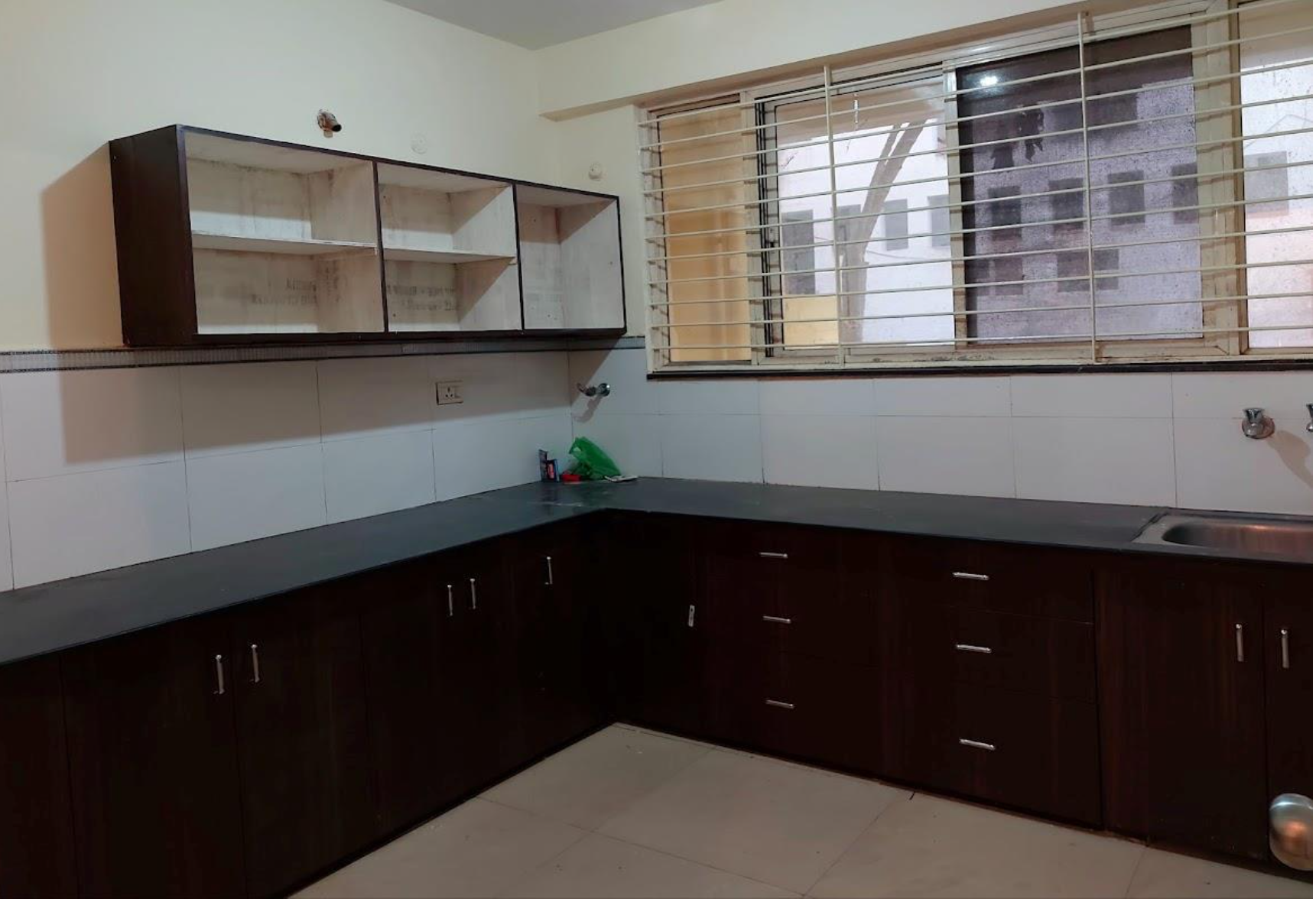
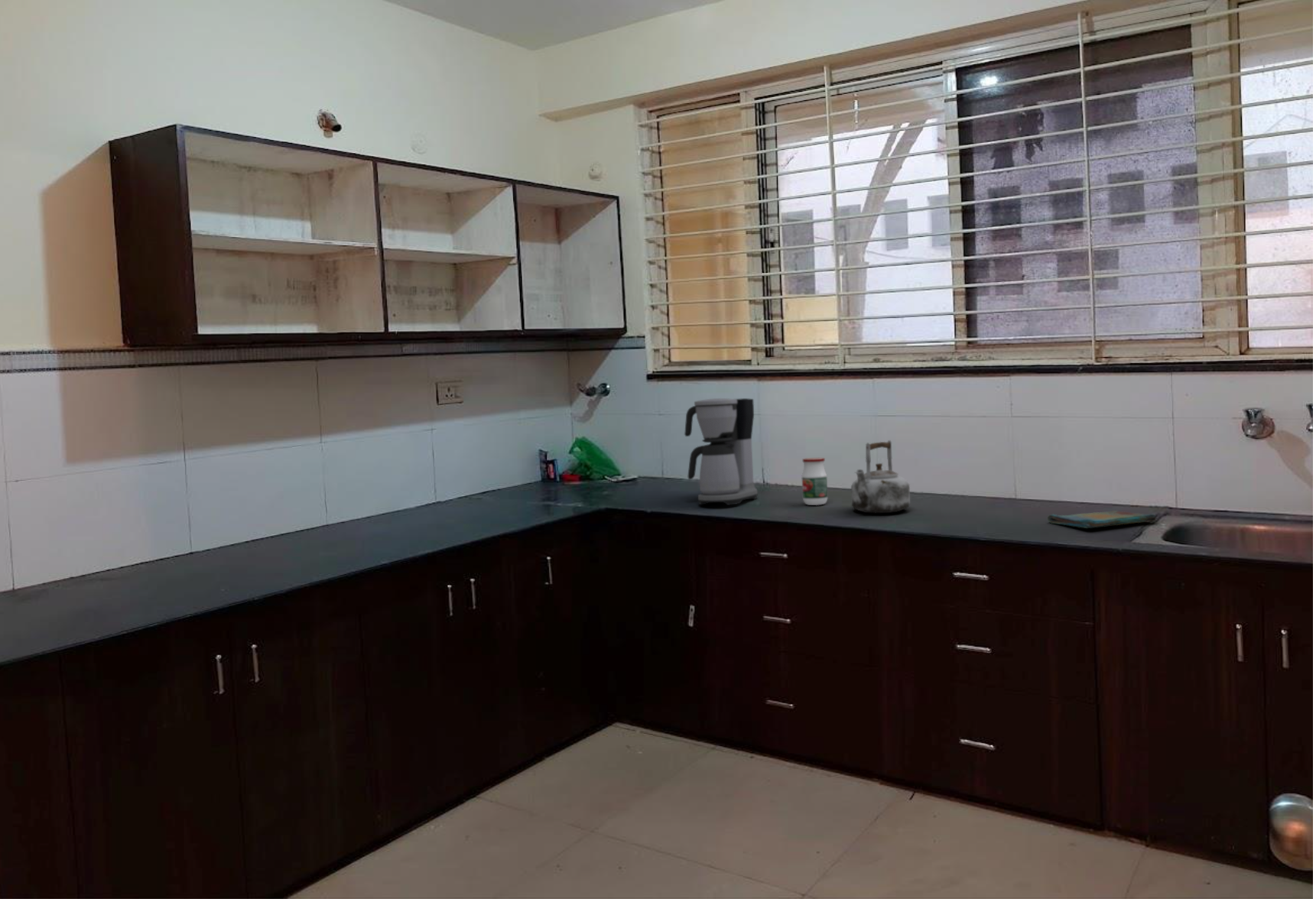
+ dish towel [1047,510,1156,529]
+ jar [801,457,829,506]
+ kettle [850,440,911,514]
+ coffee maker [684,397,759,506]
